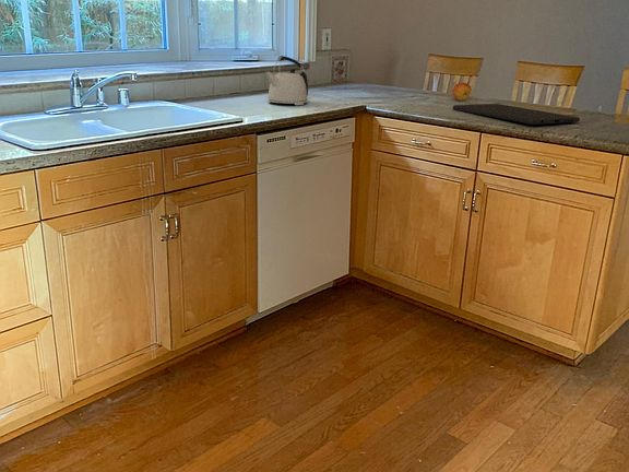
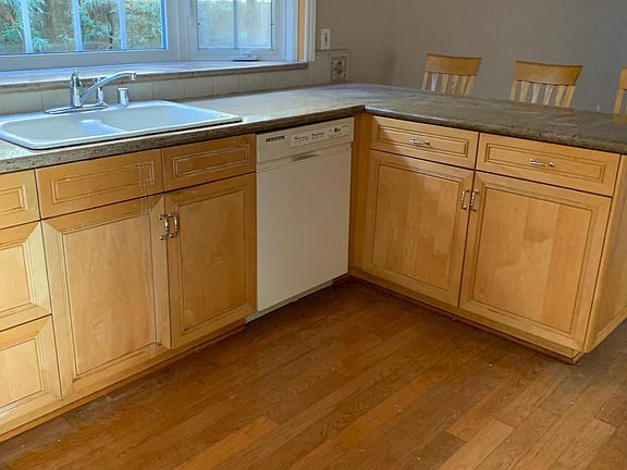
- kettle [264,55,309,106]
- cutting board [452,103,581,126]
- fruit [451,81,473,102]
